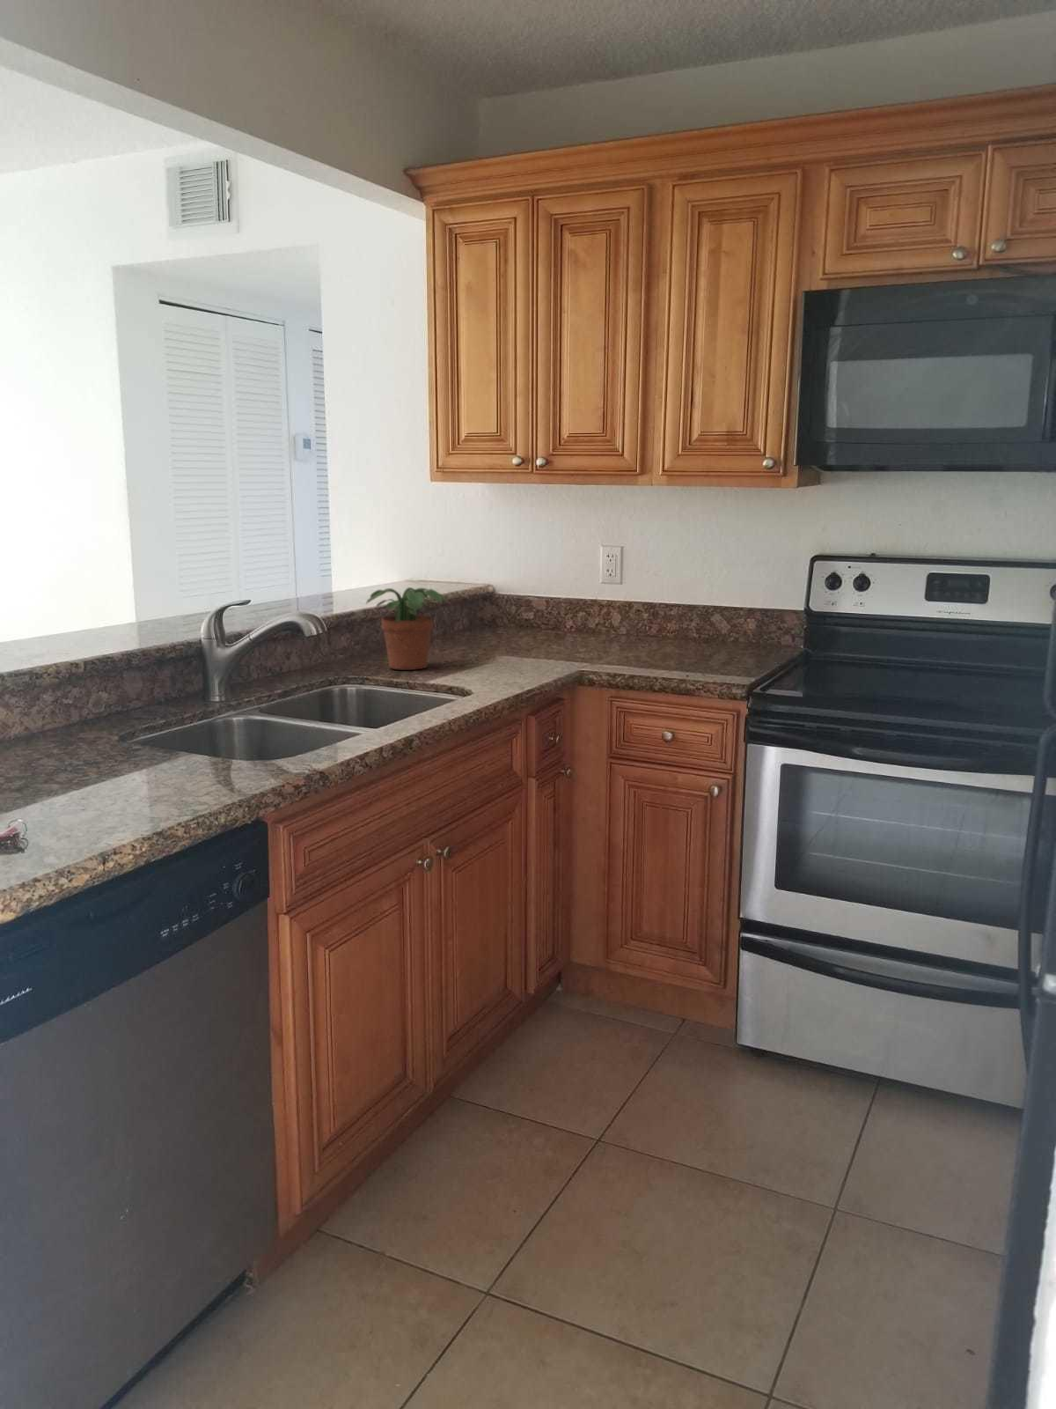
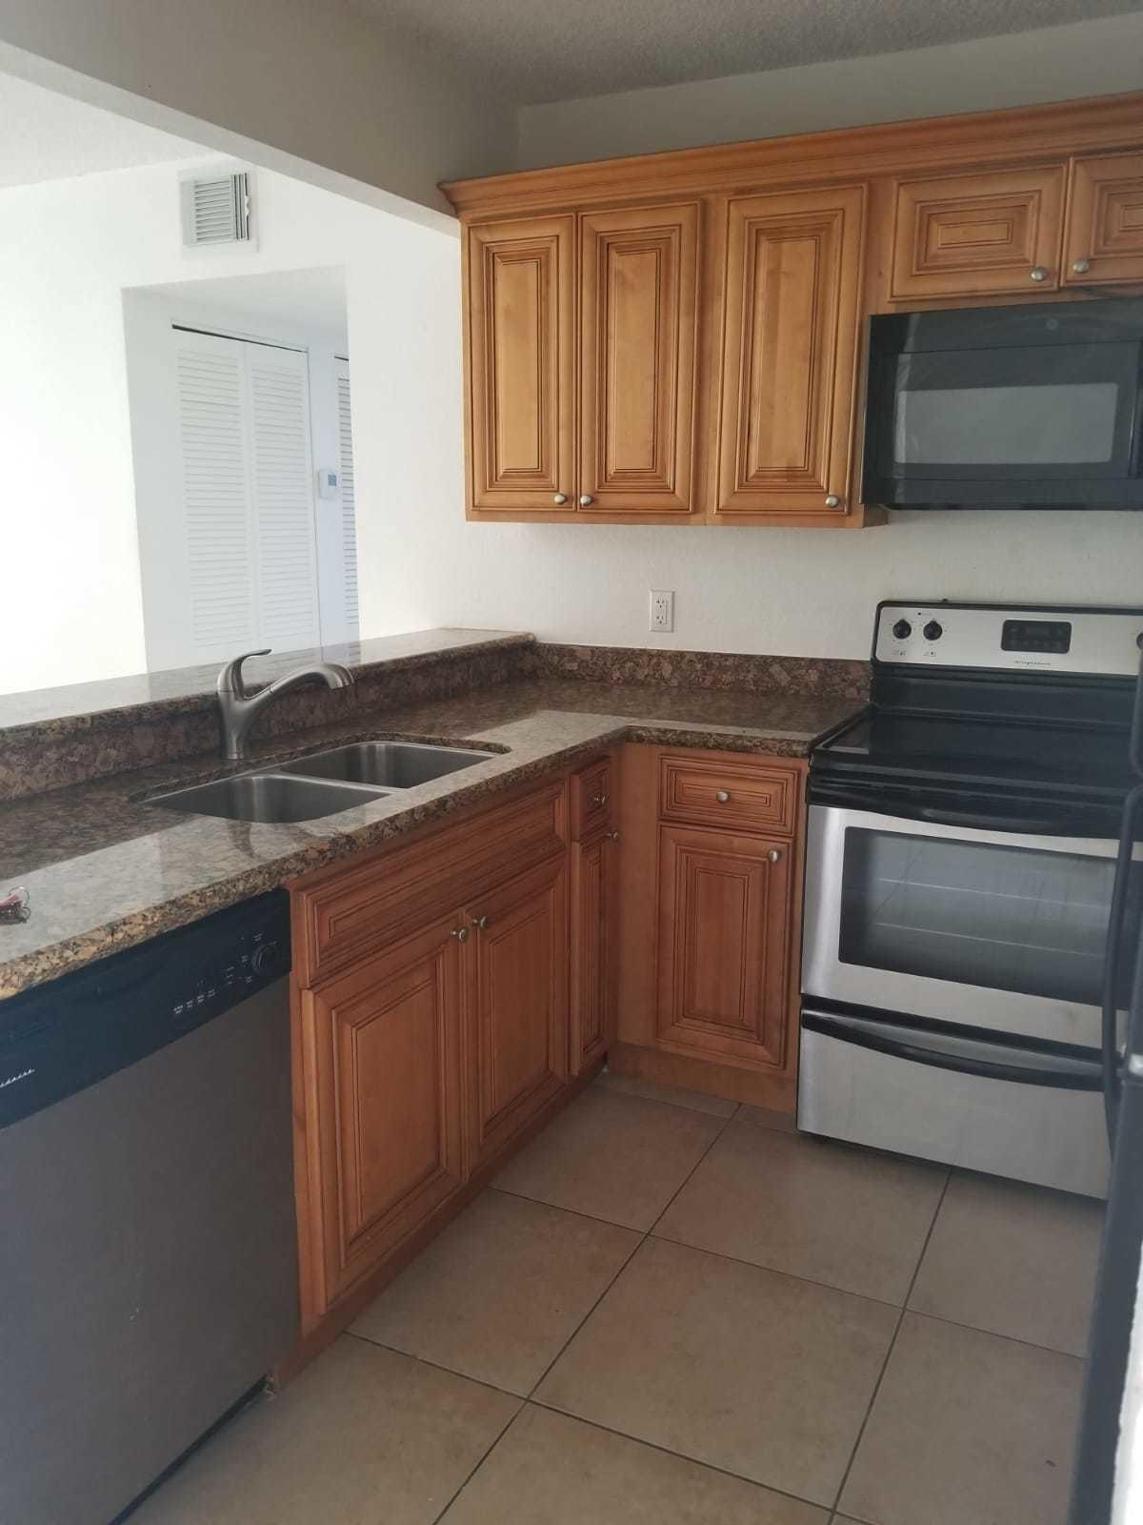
- potted plant [364,587,447,671]
